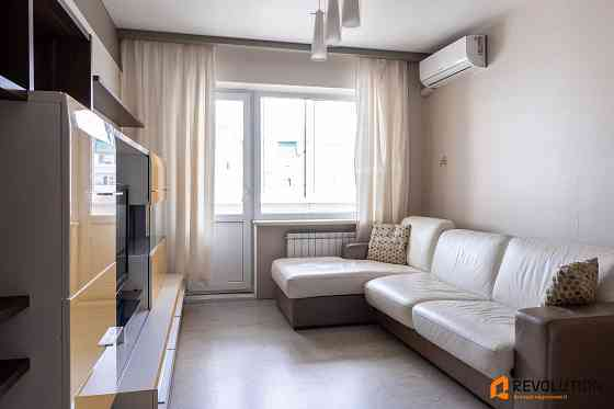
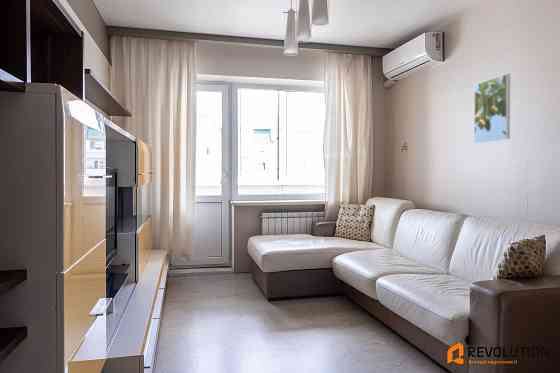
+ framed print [473,73,511,144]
